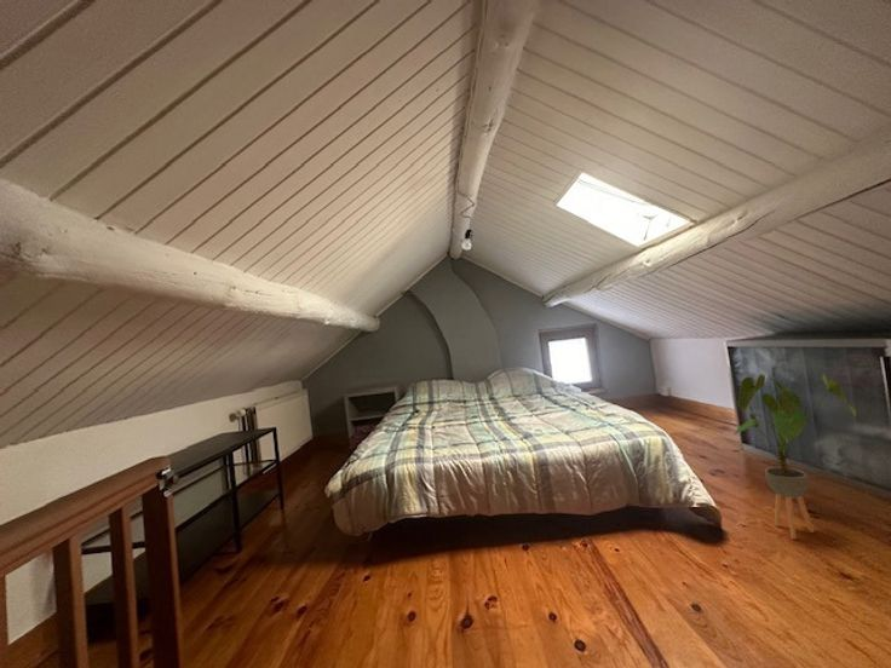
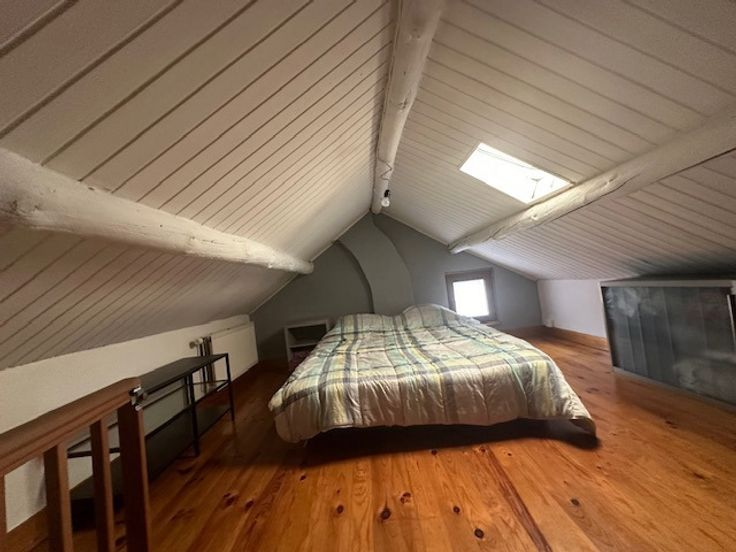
- house plant [732,373,857,540]
